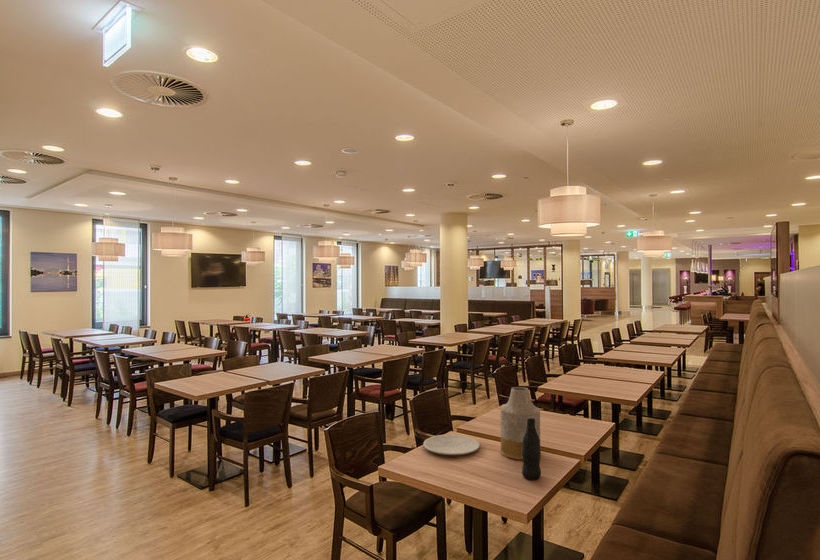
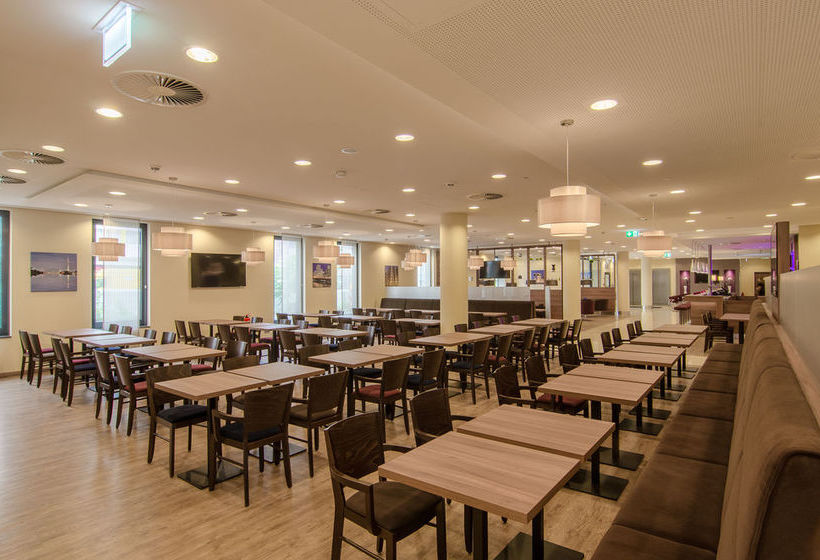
- bottle [521,417,542,481]
- vase [500,386,541,461]
- plate [422,434,481,456]
